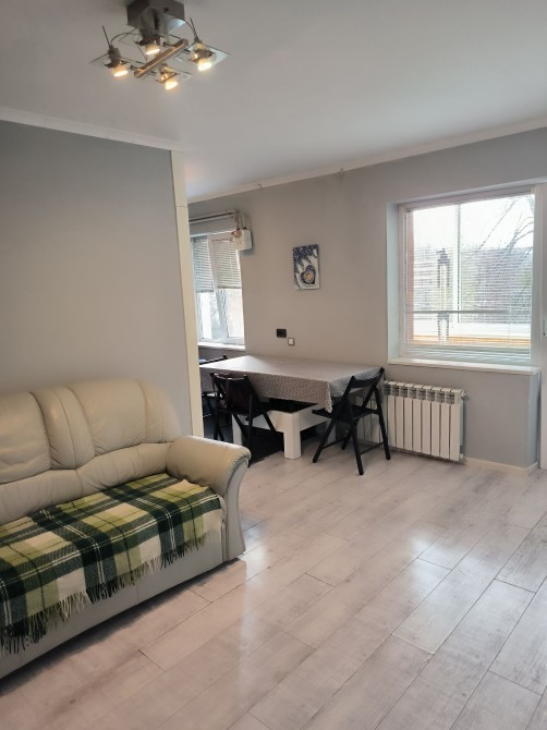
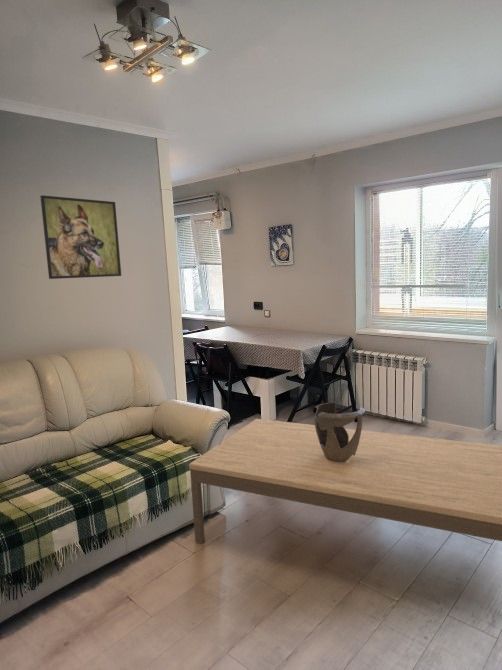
+ decorative bowl [313,401,366,462]
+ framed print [39,194,122,280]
+ coffee table [188,418,502,544]
